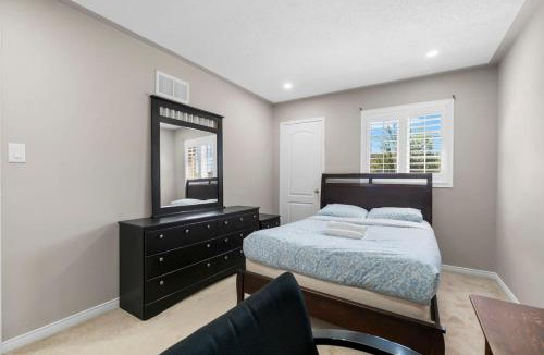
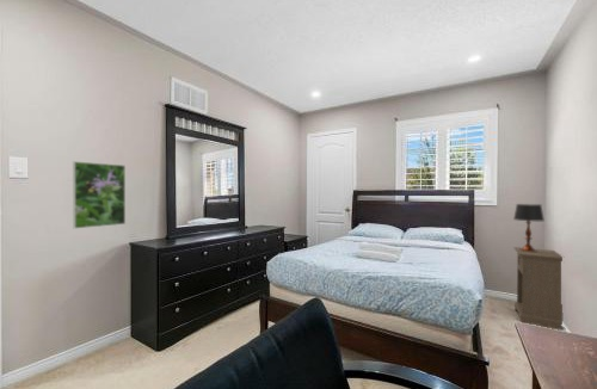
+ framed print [72,160,127,230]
+ nightstand [512,246,565,331]
+ table lamp [512,203,546,252]
